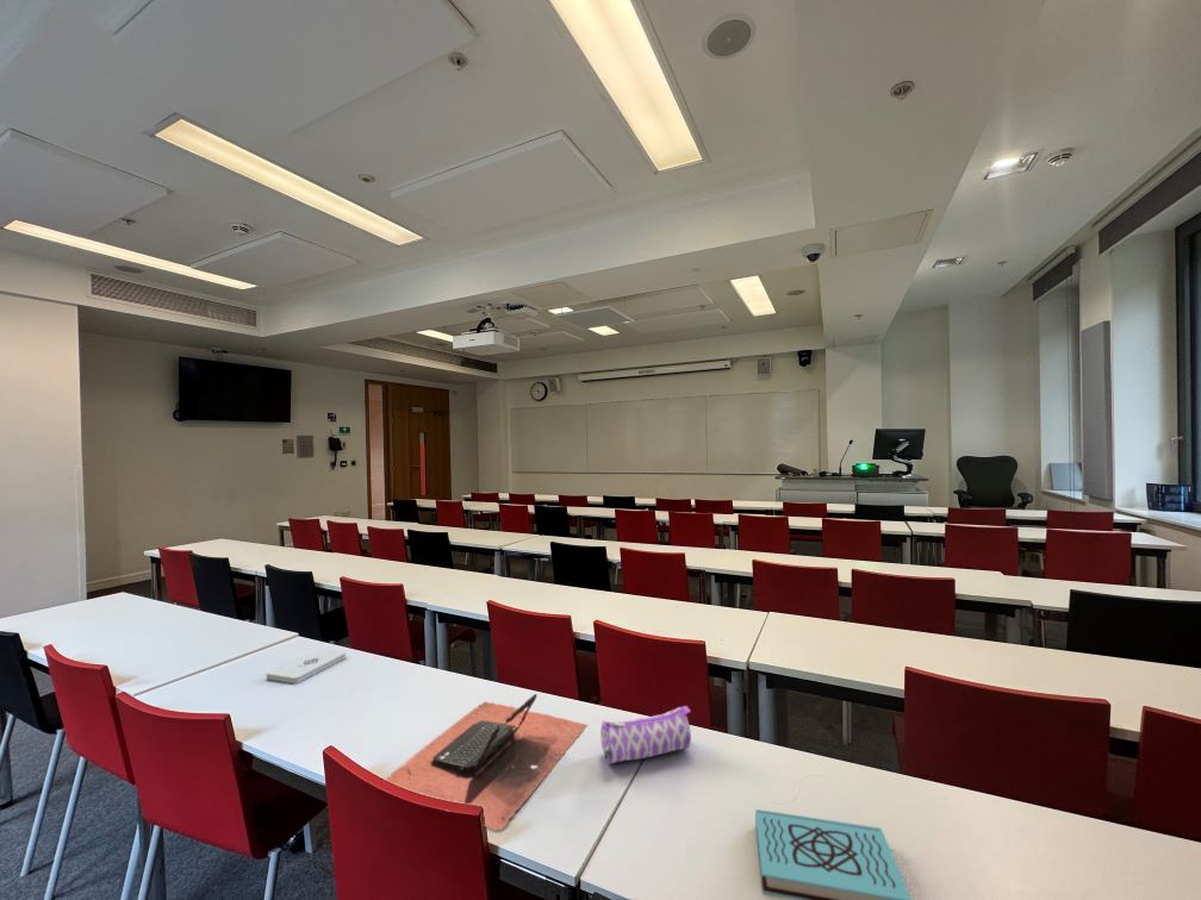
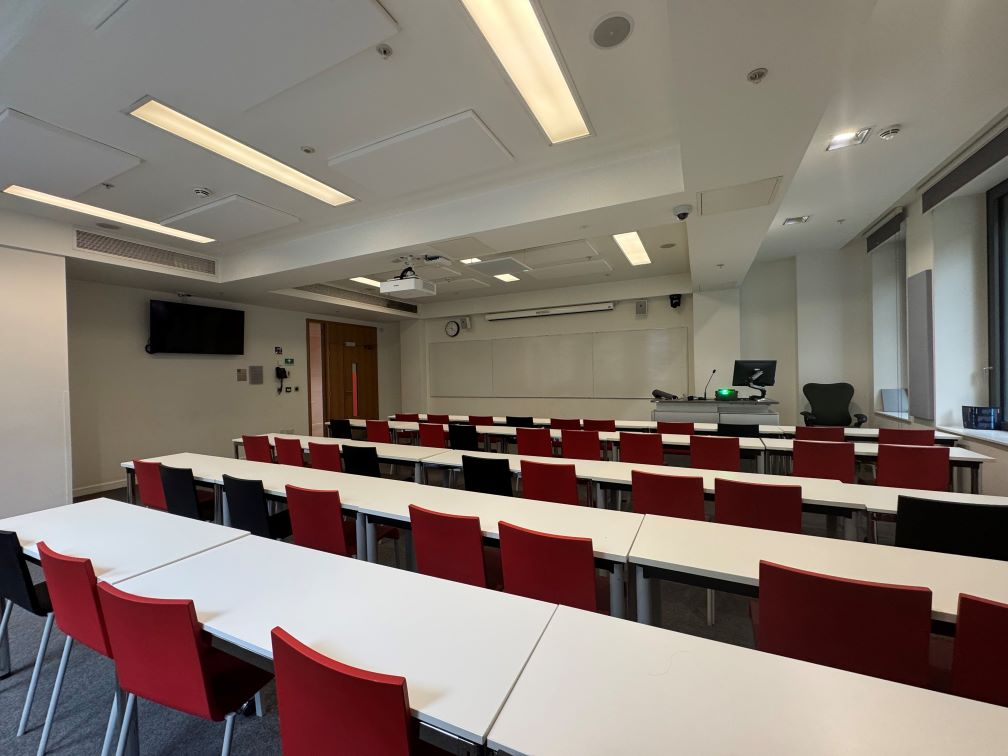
- book [754,808,913,900]
- notepad [266,648,347,685]
- laptop [385,693,589,833]
- pencil case [599,705,692,765]
